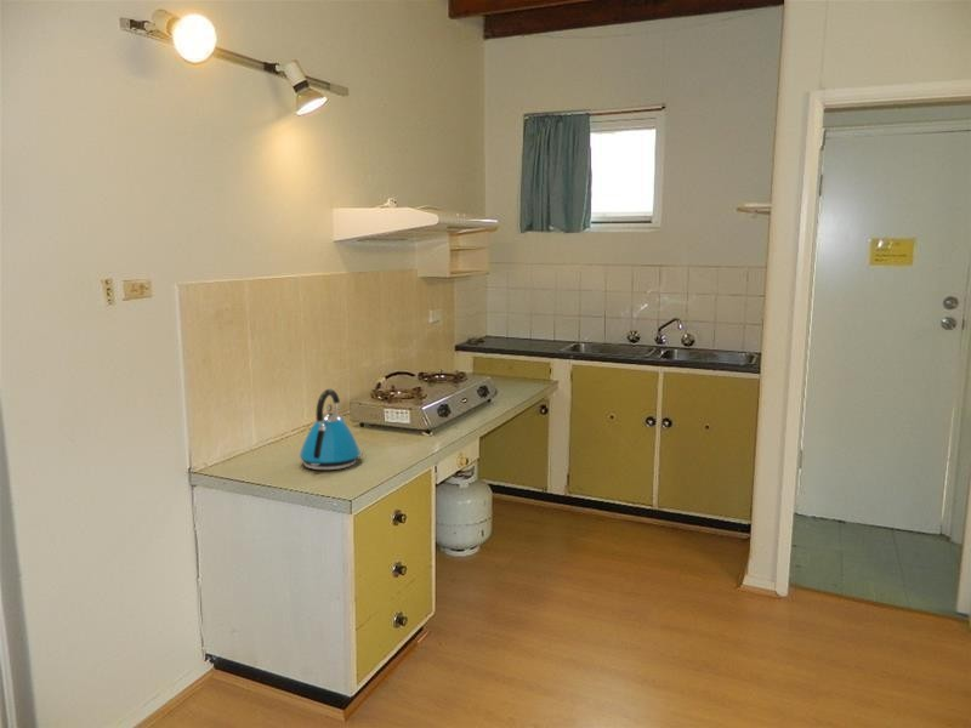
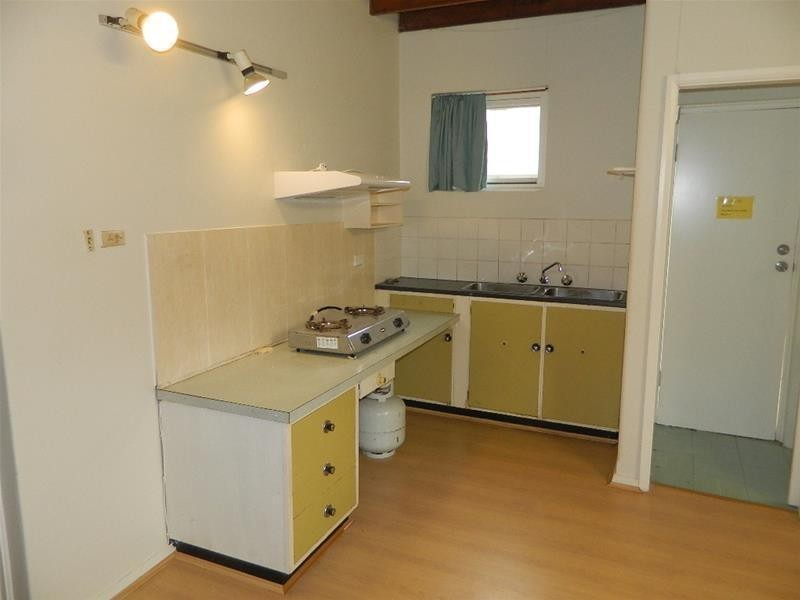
- kettle [299,388,362,471]
